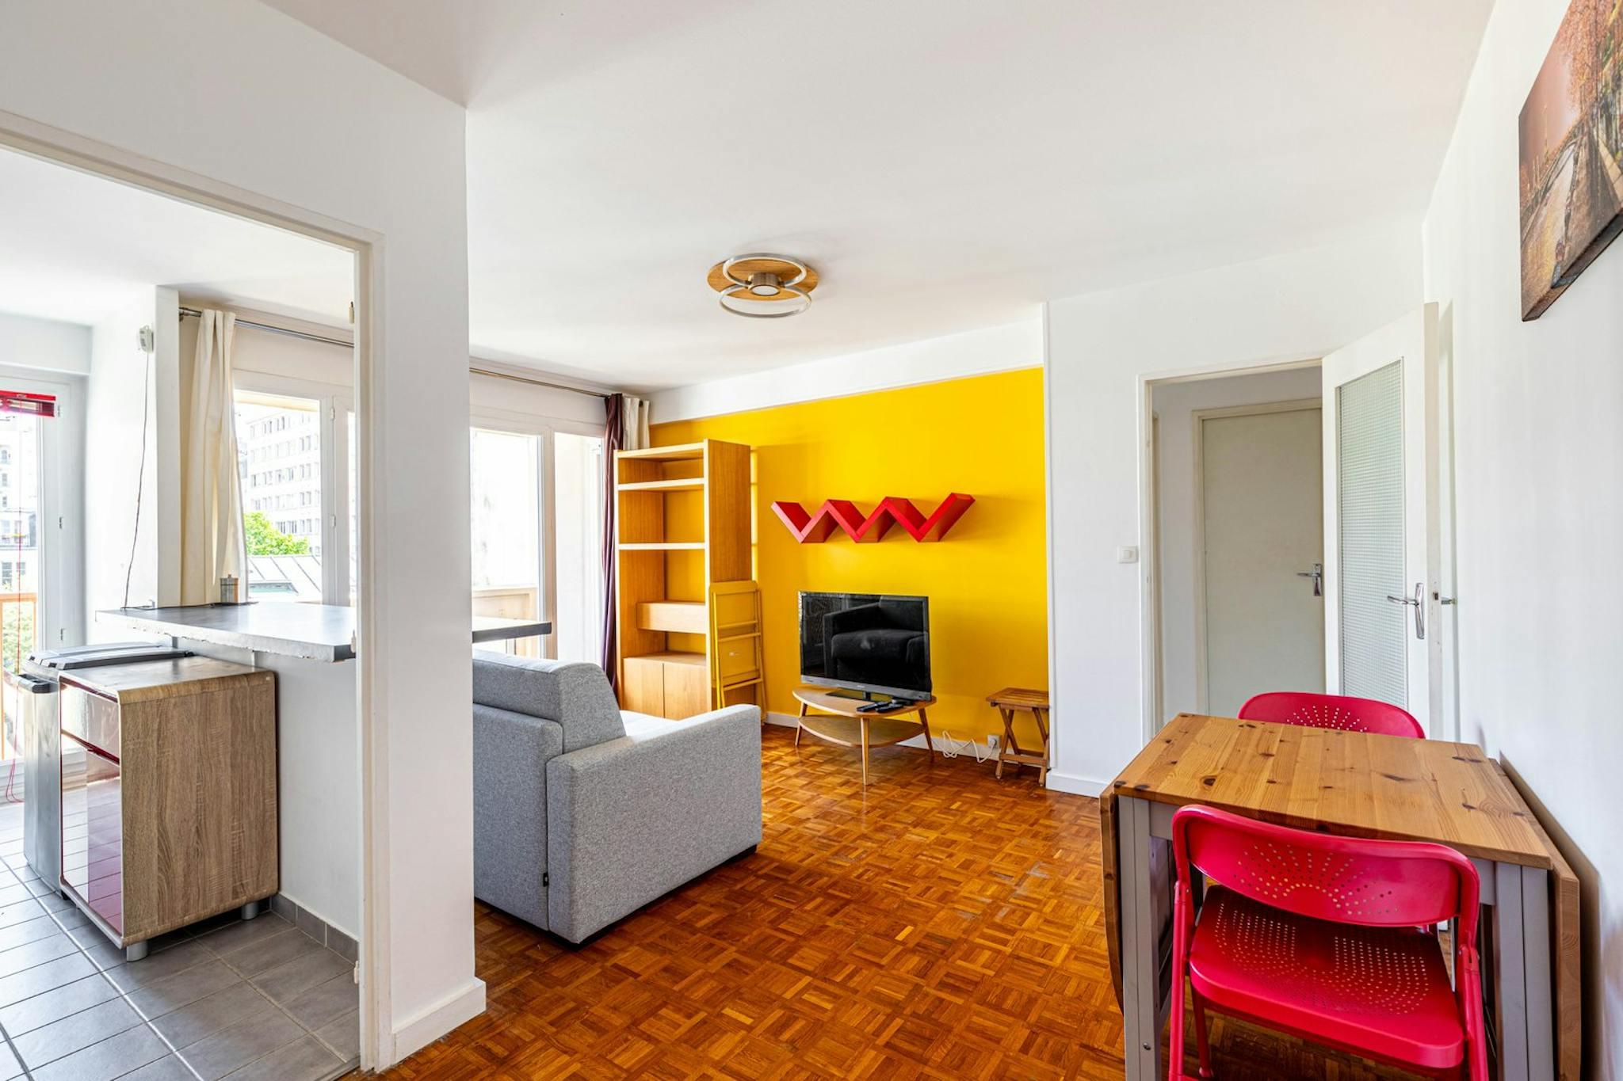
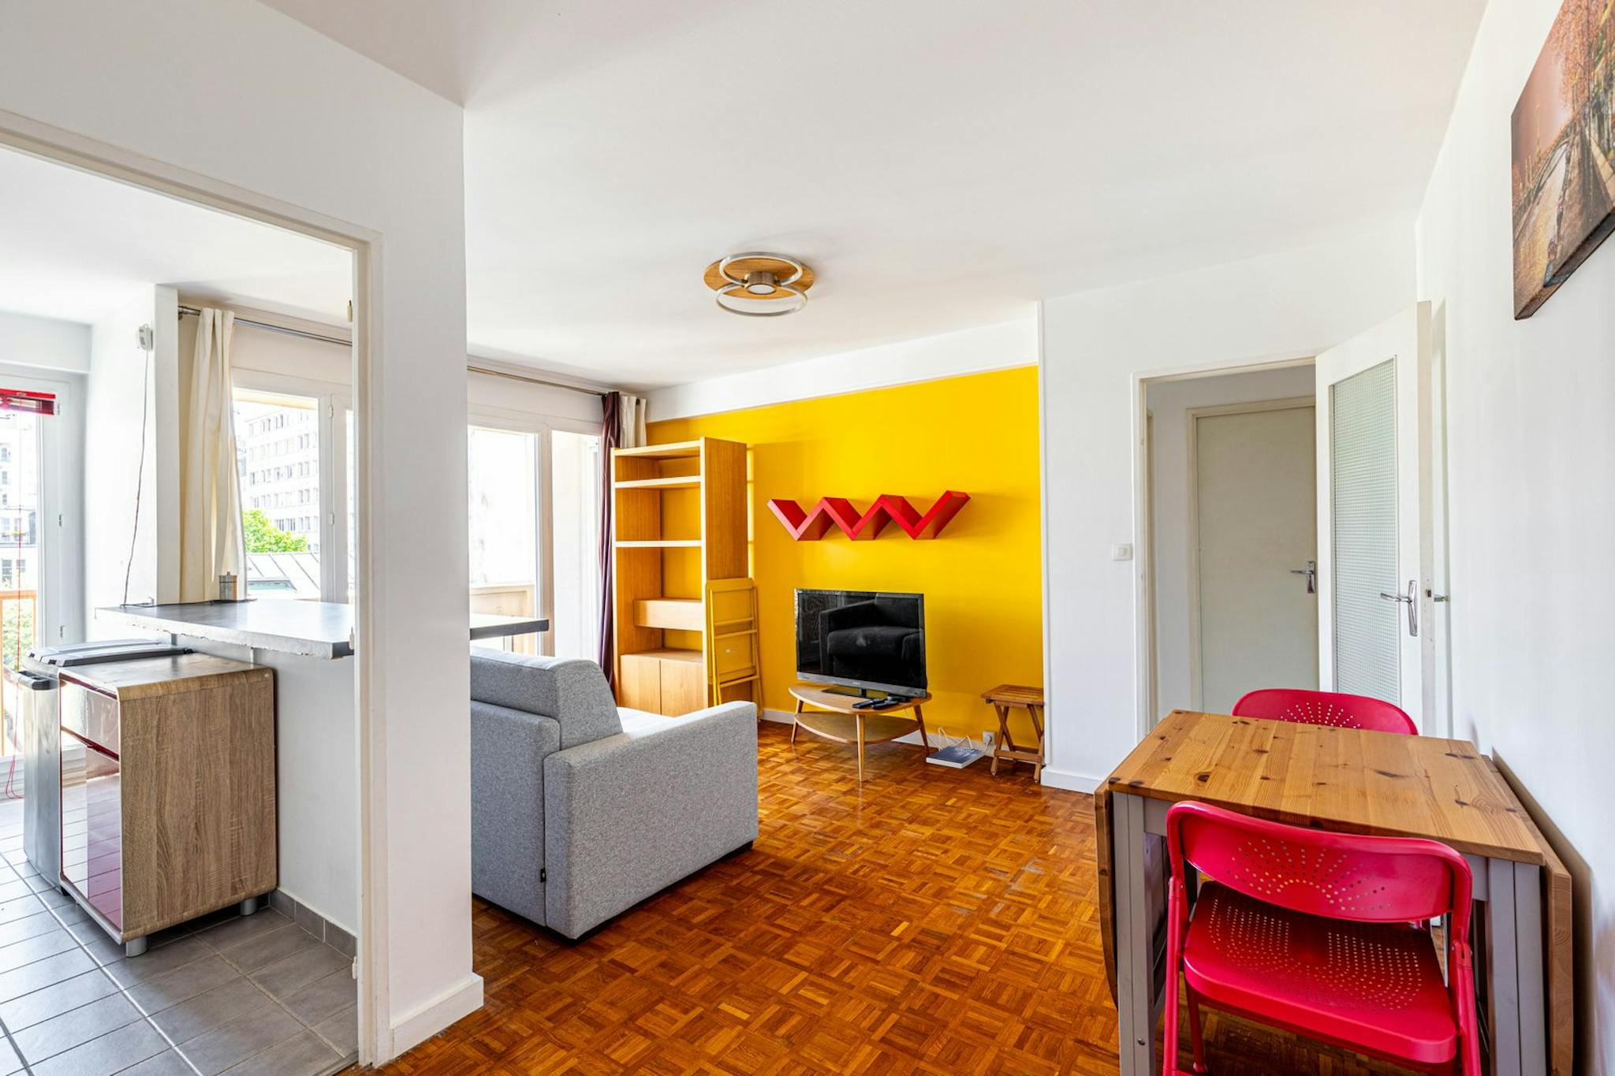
+ book [925,745,985,770]
